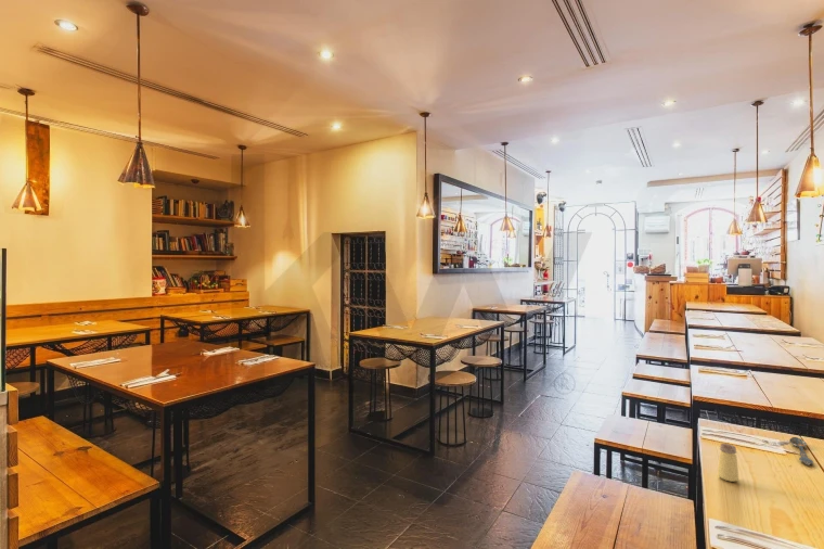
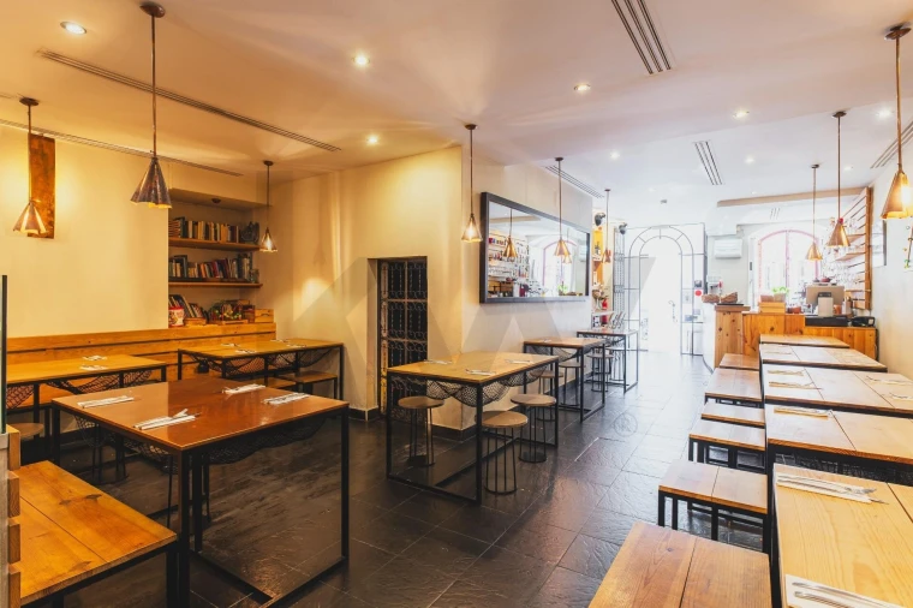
- saltshaker [717,443,739,483]
- spoon [788,436,814,467]
